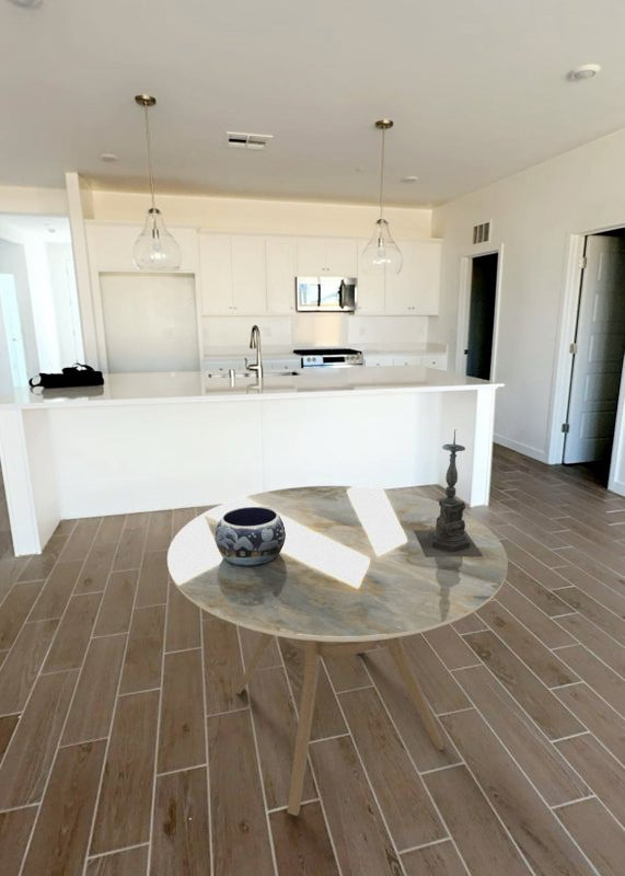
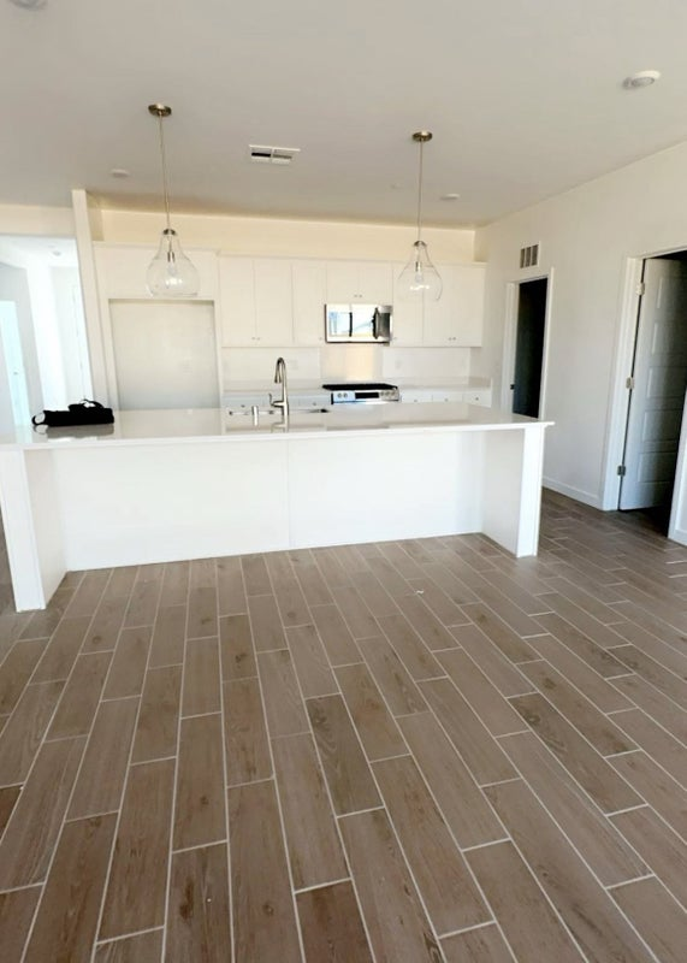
- dining table [166,485,509,817]
- decorative bowl [216,506,286,567]
- candle holder [414,428,483,556]
